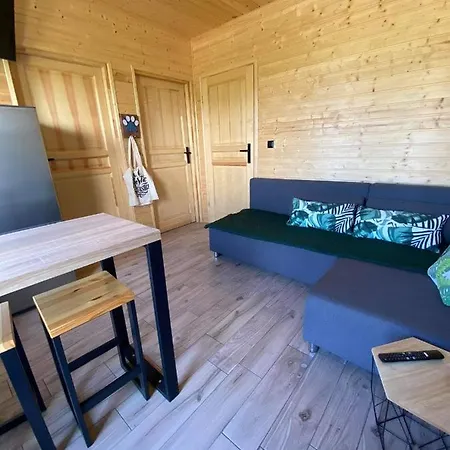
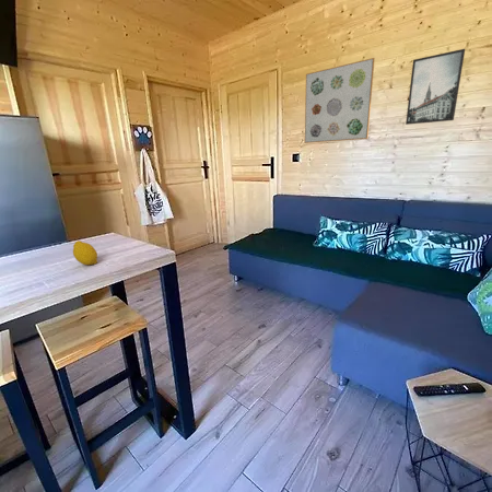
+ wall art [304,57,375,144]
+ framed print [405,48,466,126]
+ fruit [72,239,98,266]
